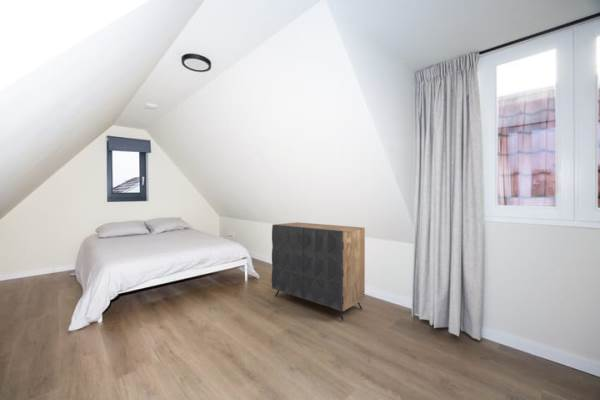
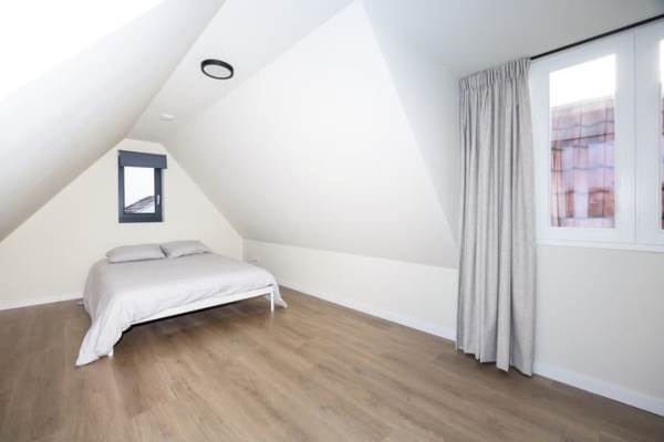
- dresser [271,221,366,322]
